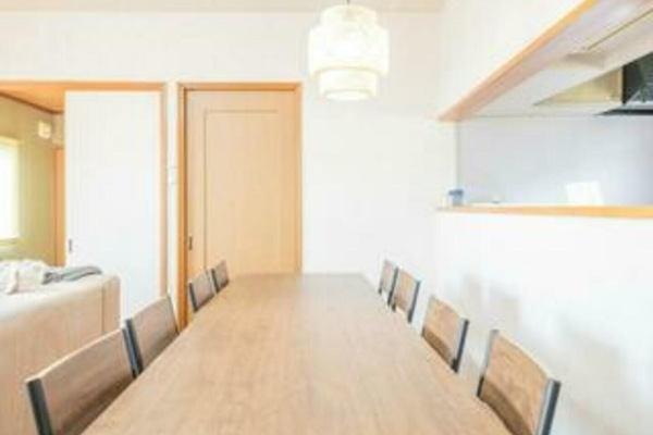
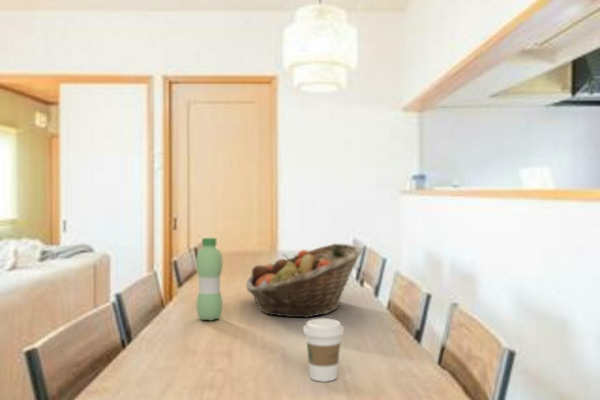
+ coffee cup [302,317,345,383]
+ fruit basket [245,243,364,319]
+ water bottle [195,237,223,322]
